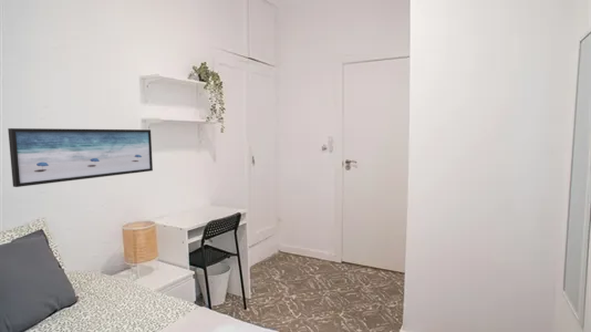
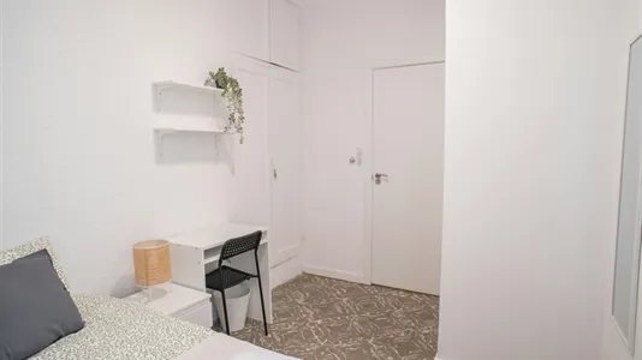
- wall art [7,127,154,188]
